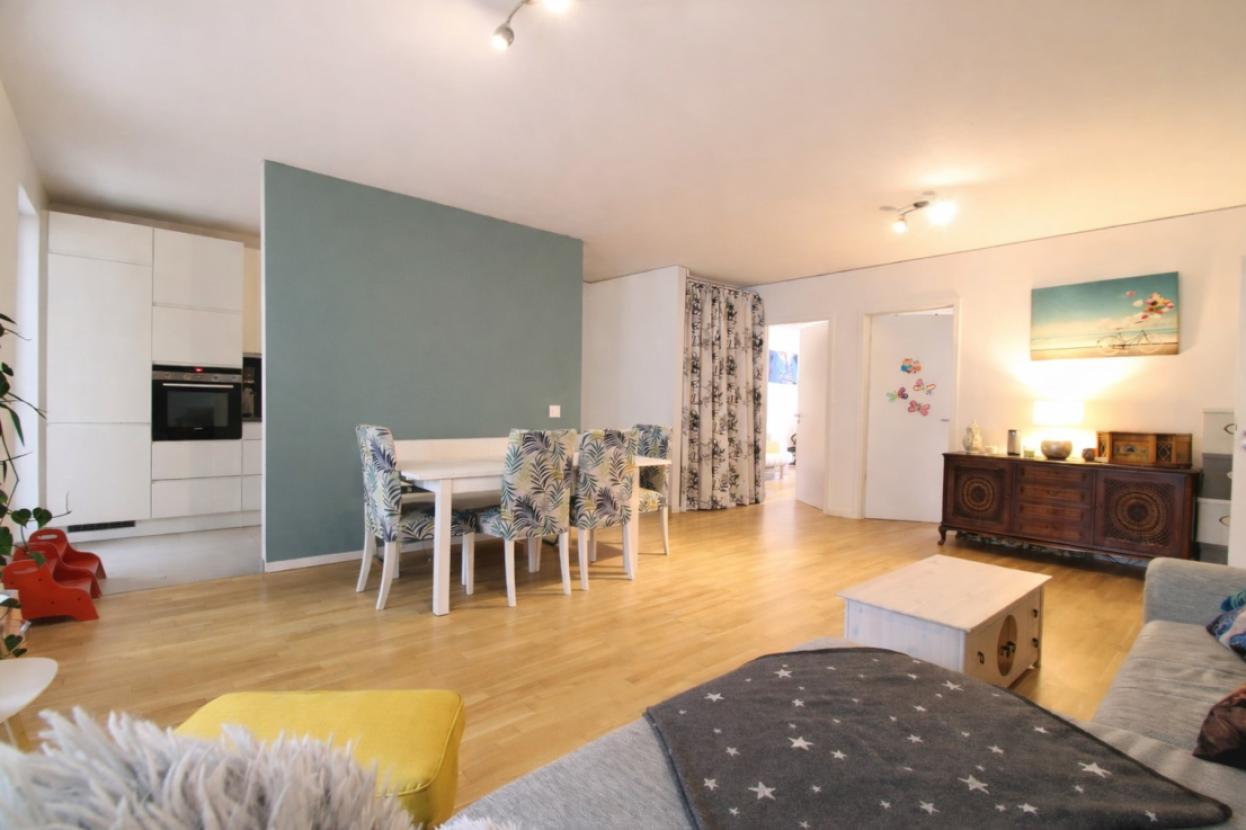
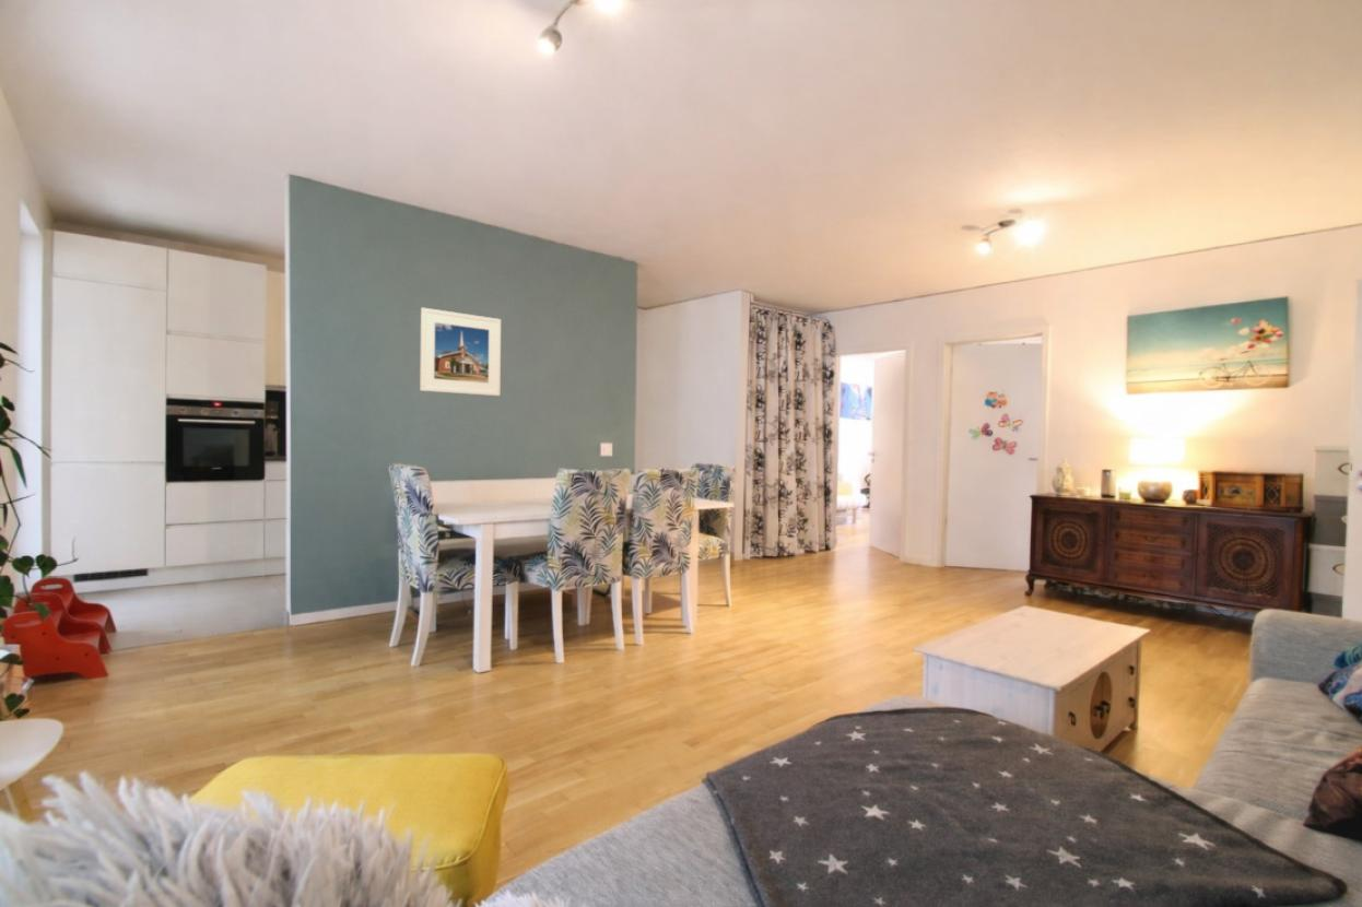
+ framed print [419,307,502,397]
